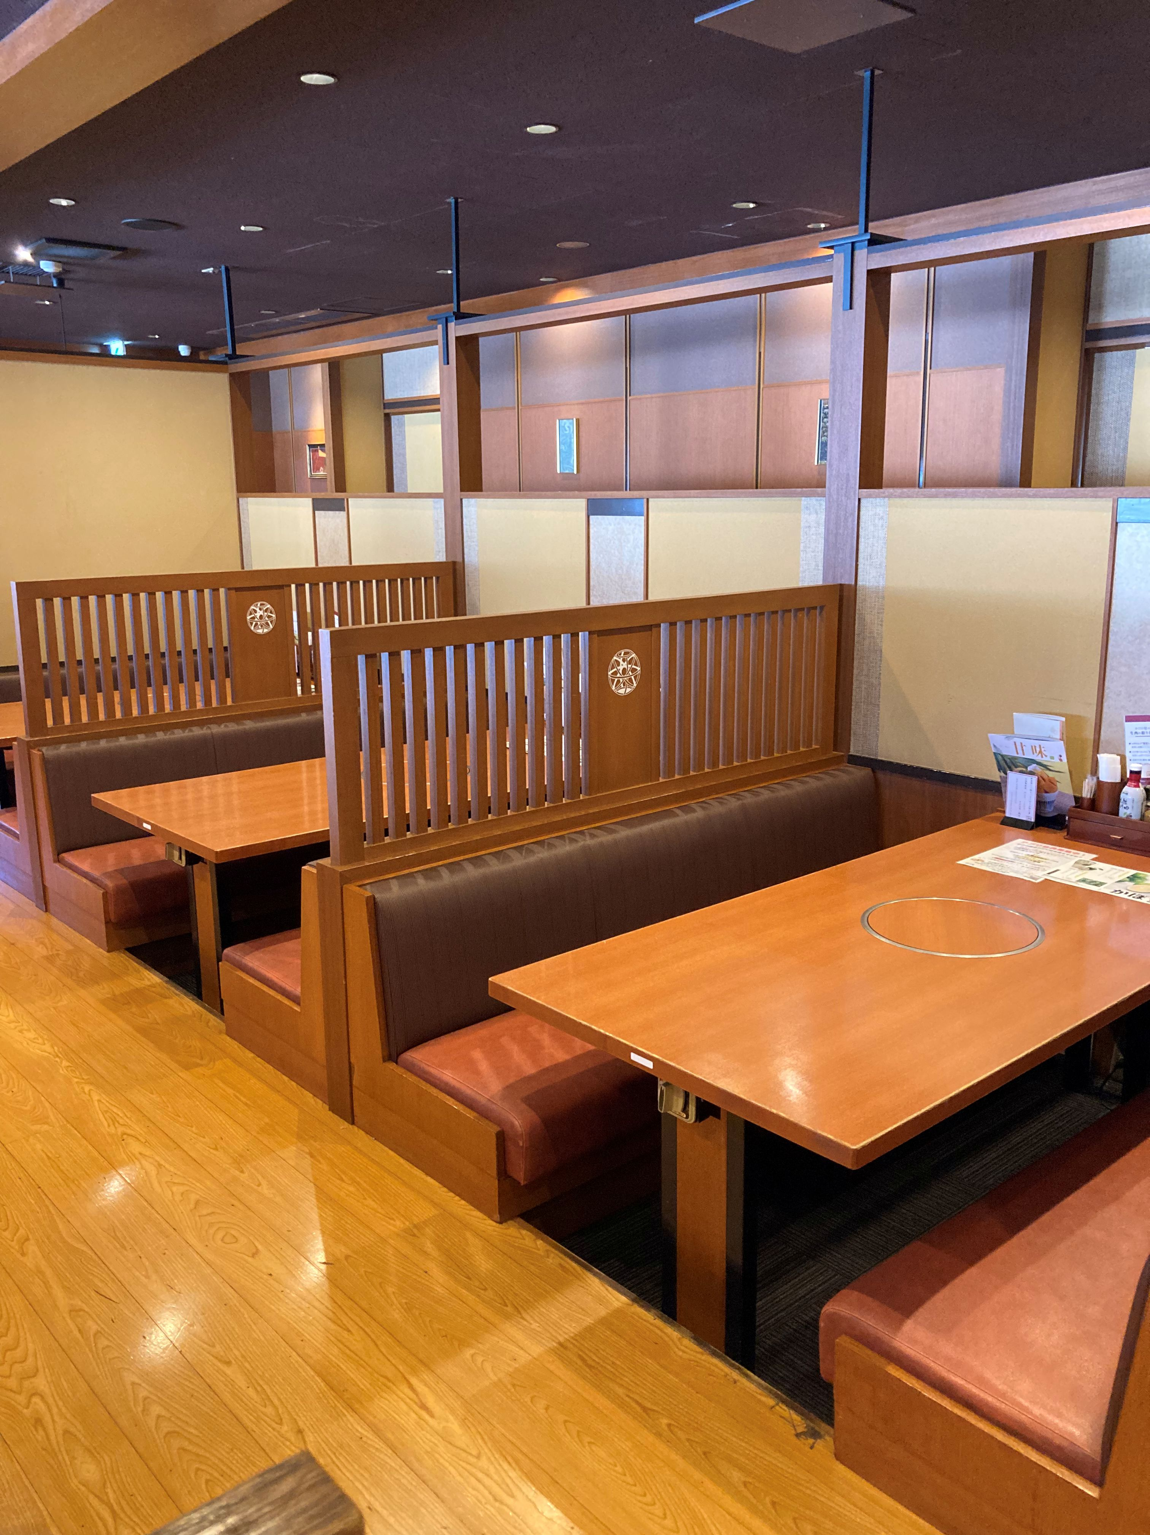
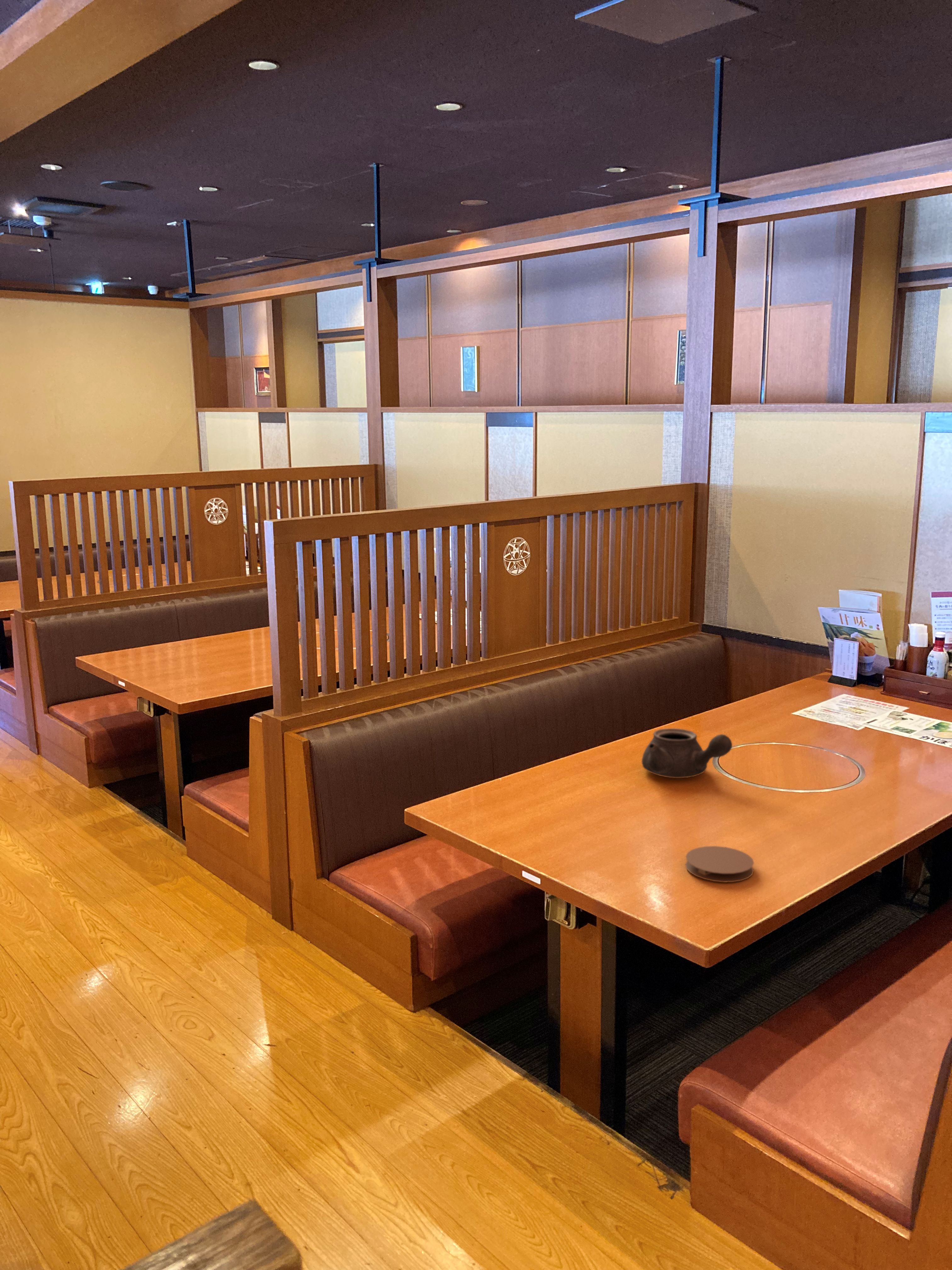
+ teapot [642,728,733,778]
+ coaster [685,846,754,883]
